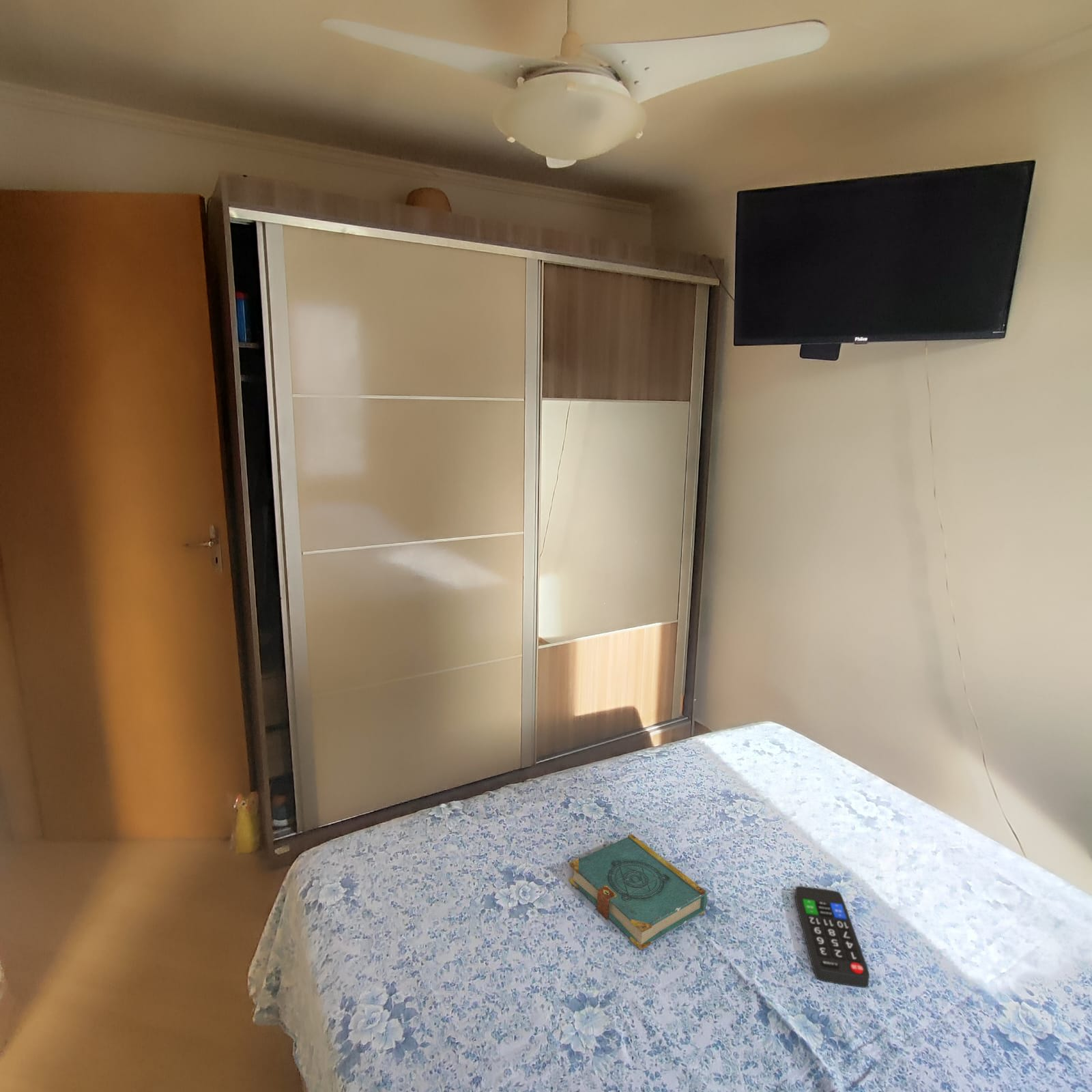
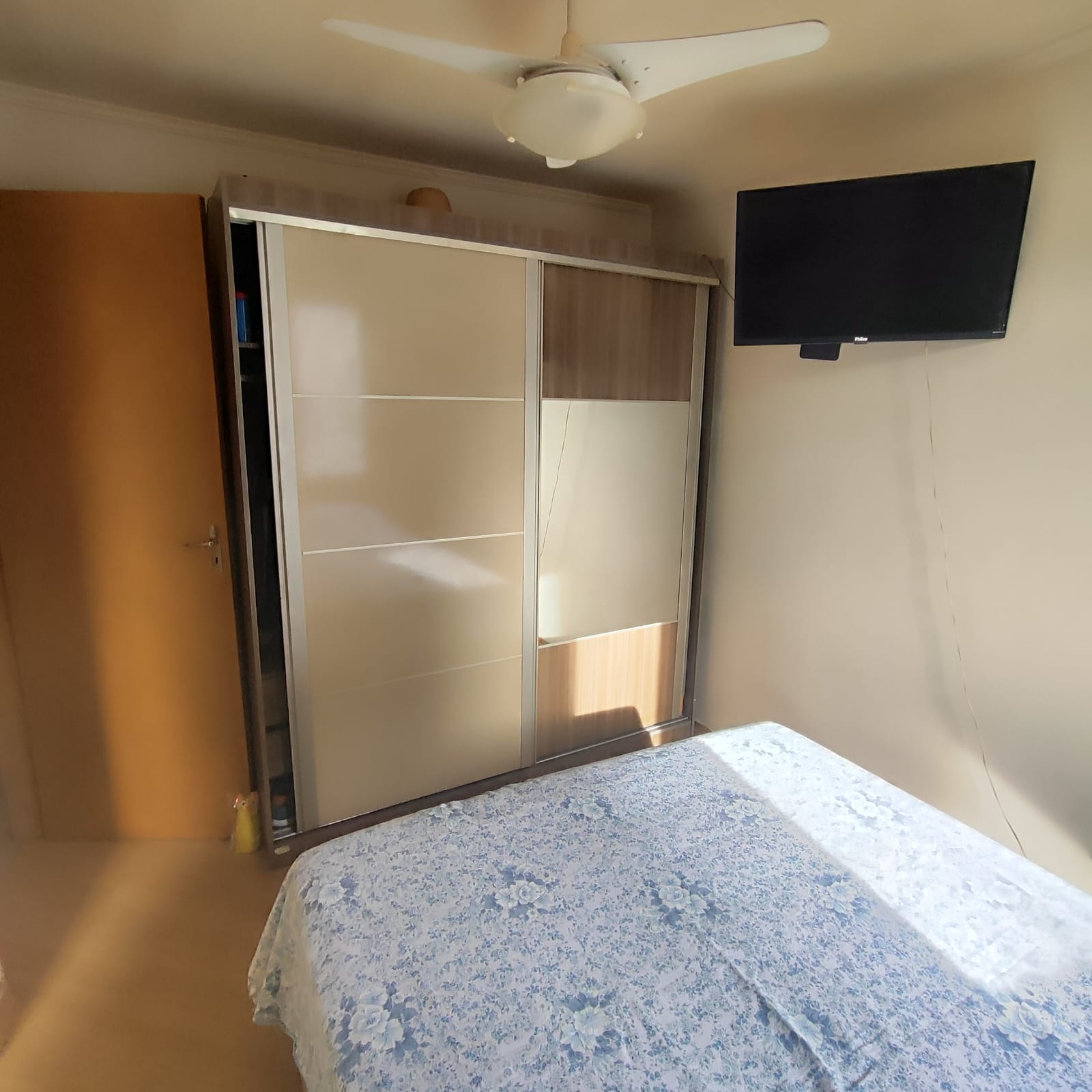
- book [569,833,708,951]
- remote control [794,885,870,988]
